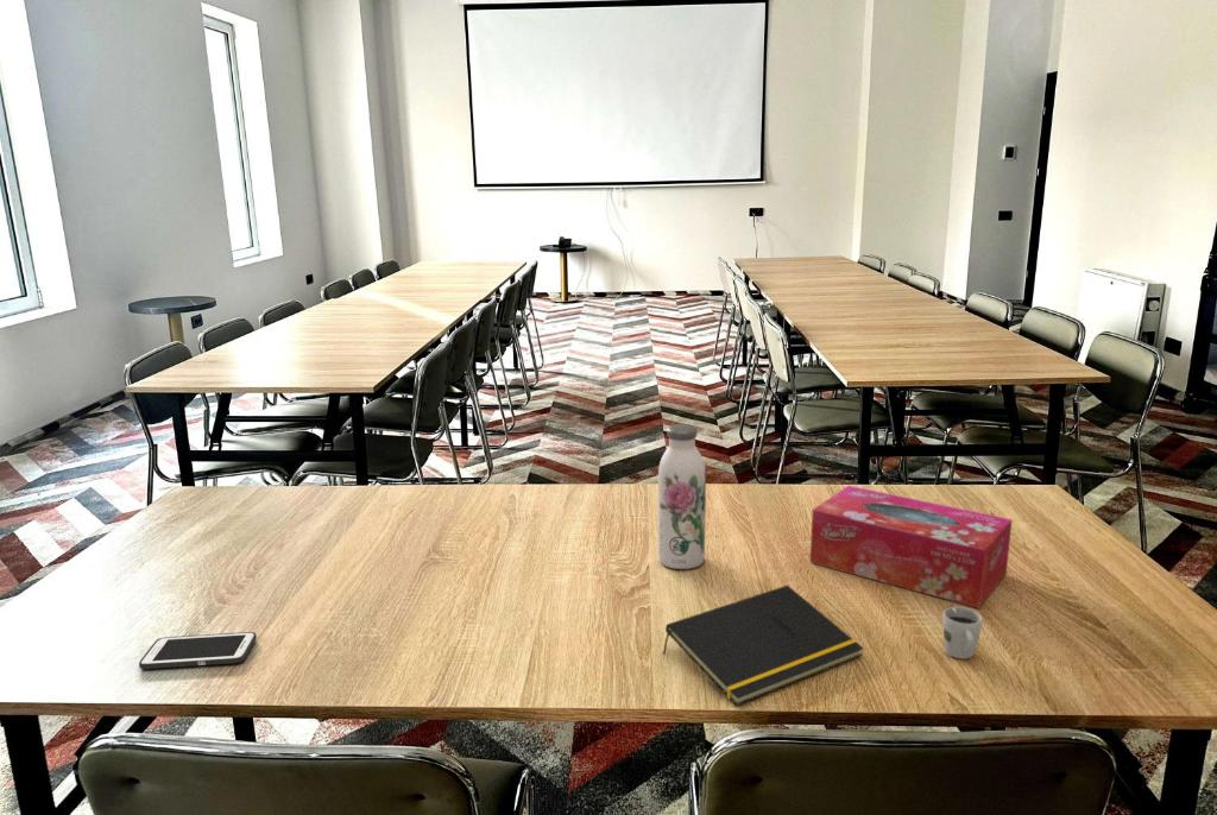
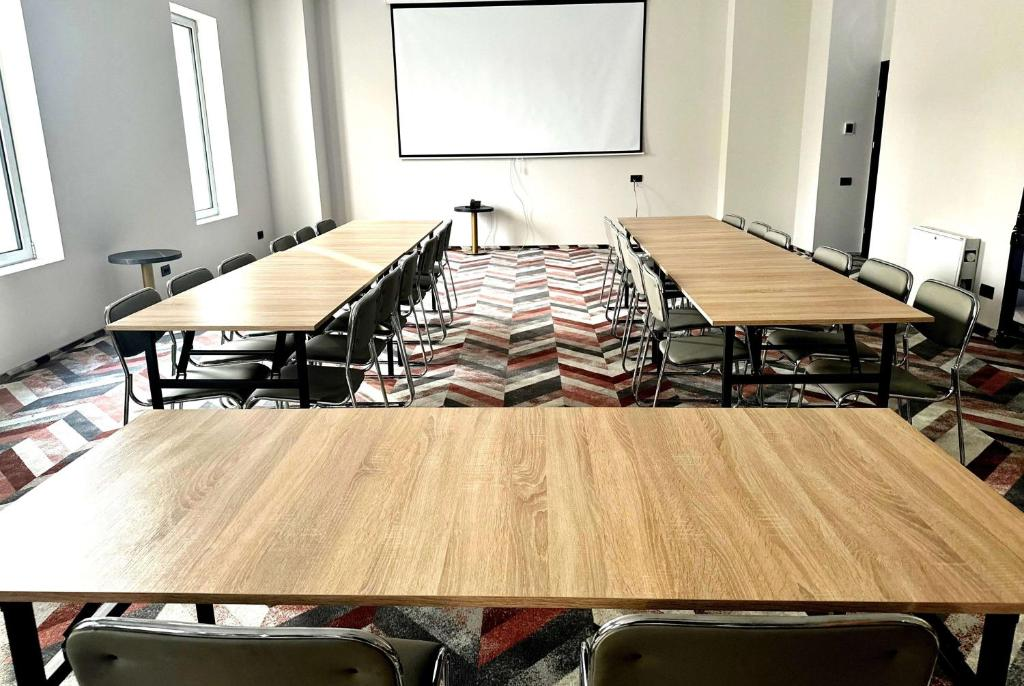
- notepad [662,585,865,707]
- water bottle [657,423,707,570]
- cup [941,606,984,661]
- tissue box [809,485,1014,609]
- cell phone [138,631,258,670]
